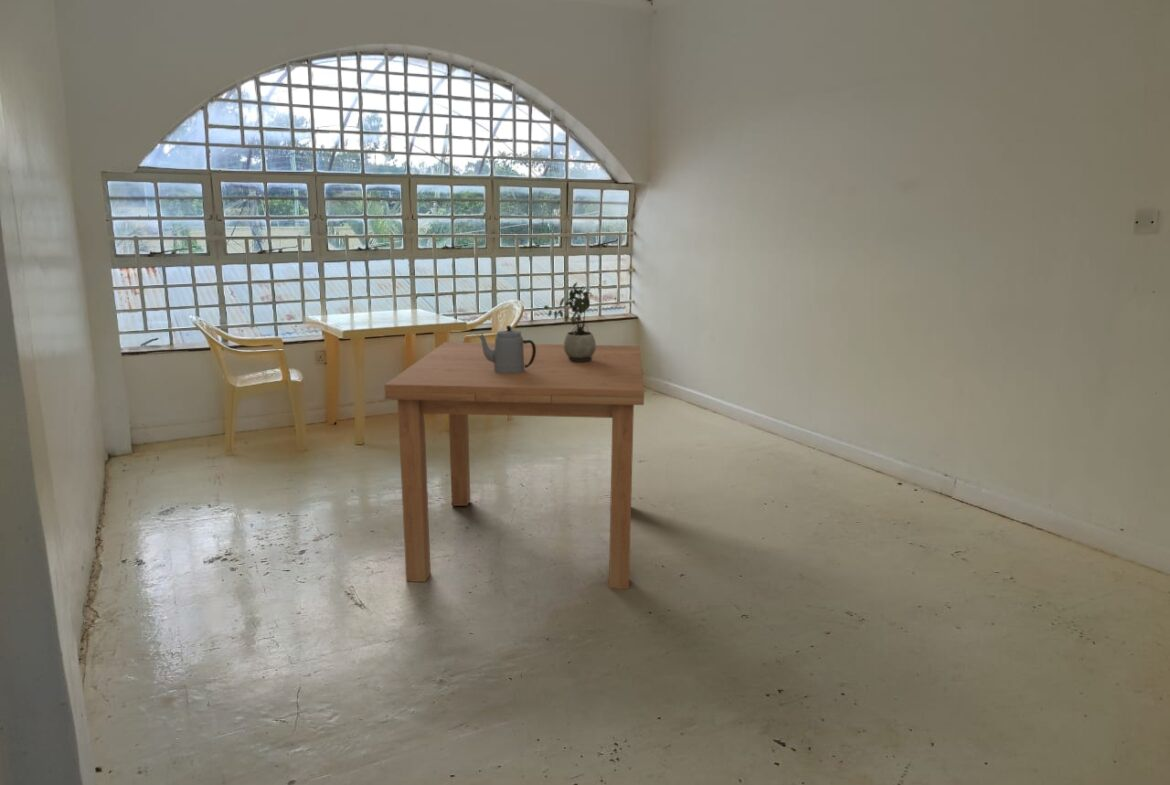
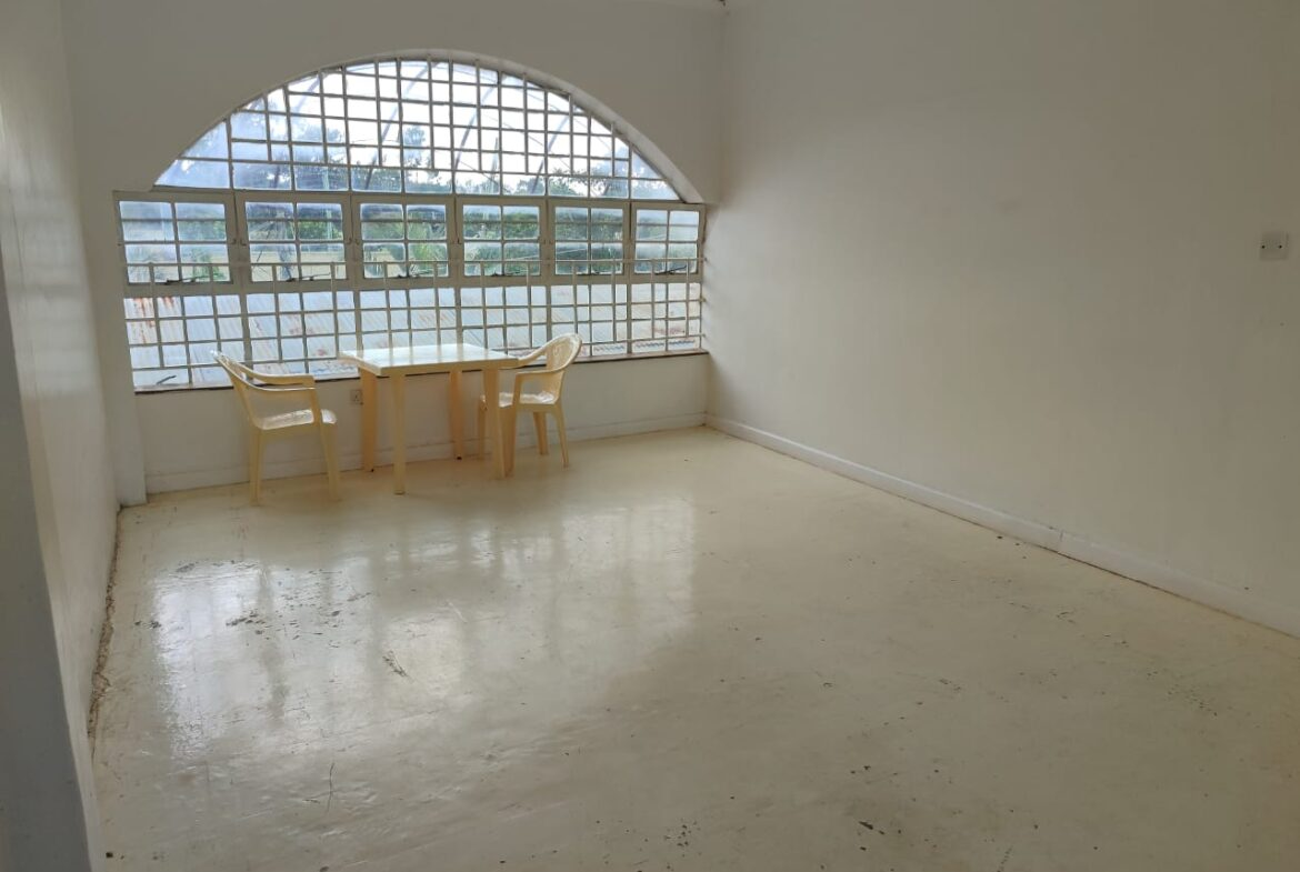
- potted plant [543,282,597,362]
- dining table [383,341,645,590]
- teapot [478,325,536,374]
